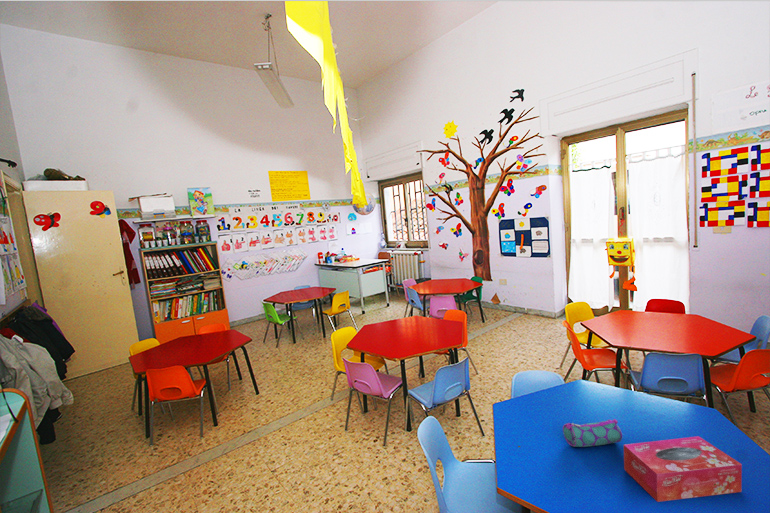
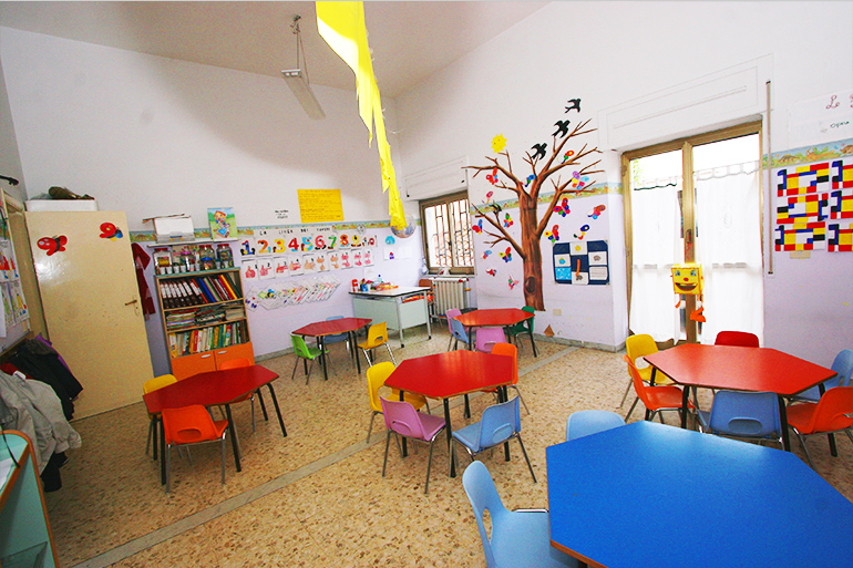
- pencil case [562,418,623,448]
- tissue box [623,435,743,503]
